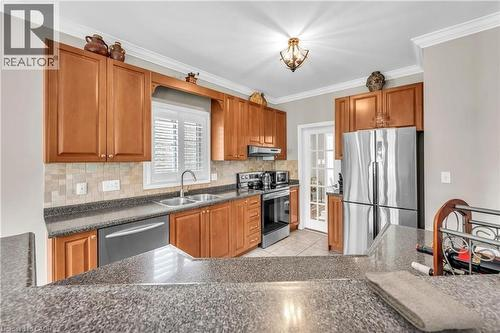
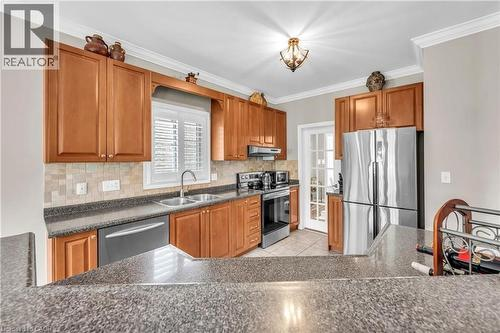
- washcloth [362,270,485,333]
